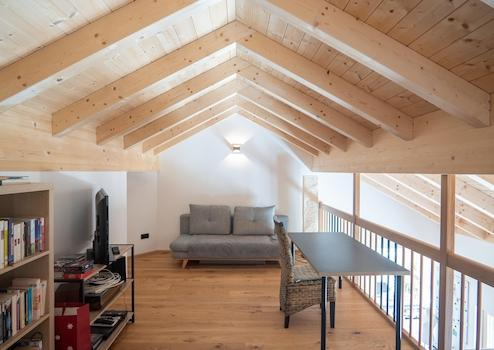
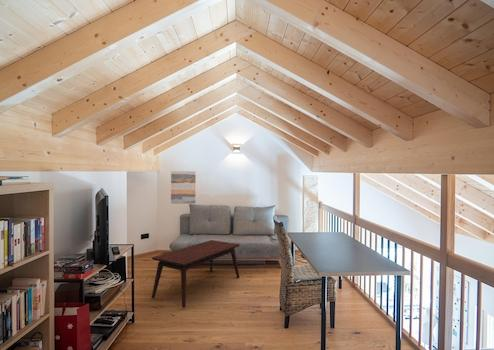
+ wall art [170,170,197,205]
+ coffee table [151,239,241,309]
